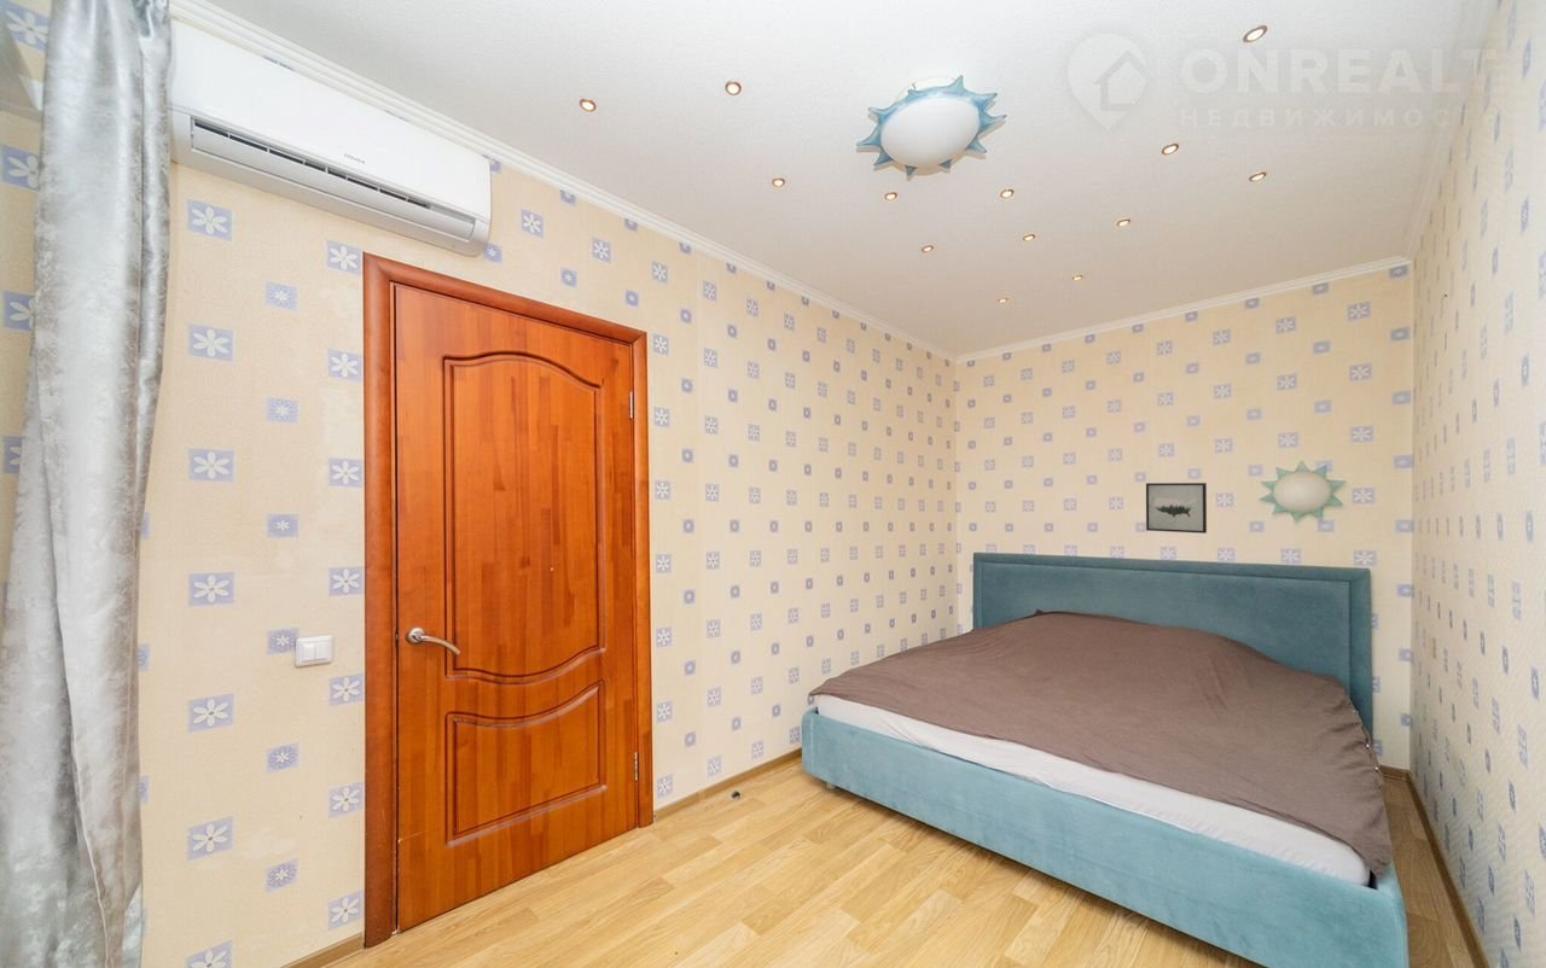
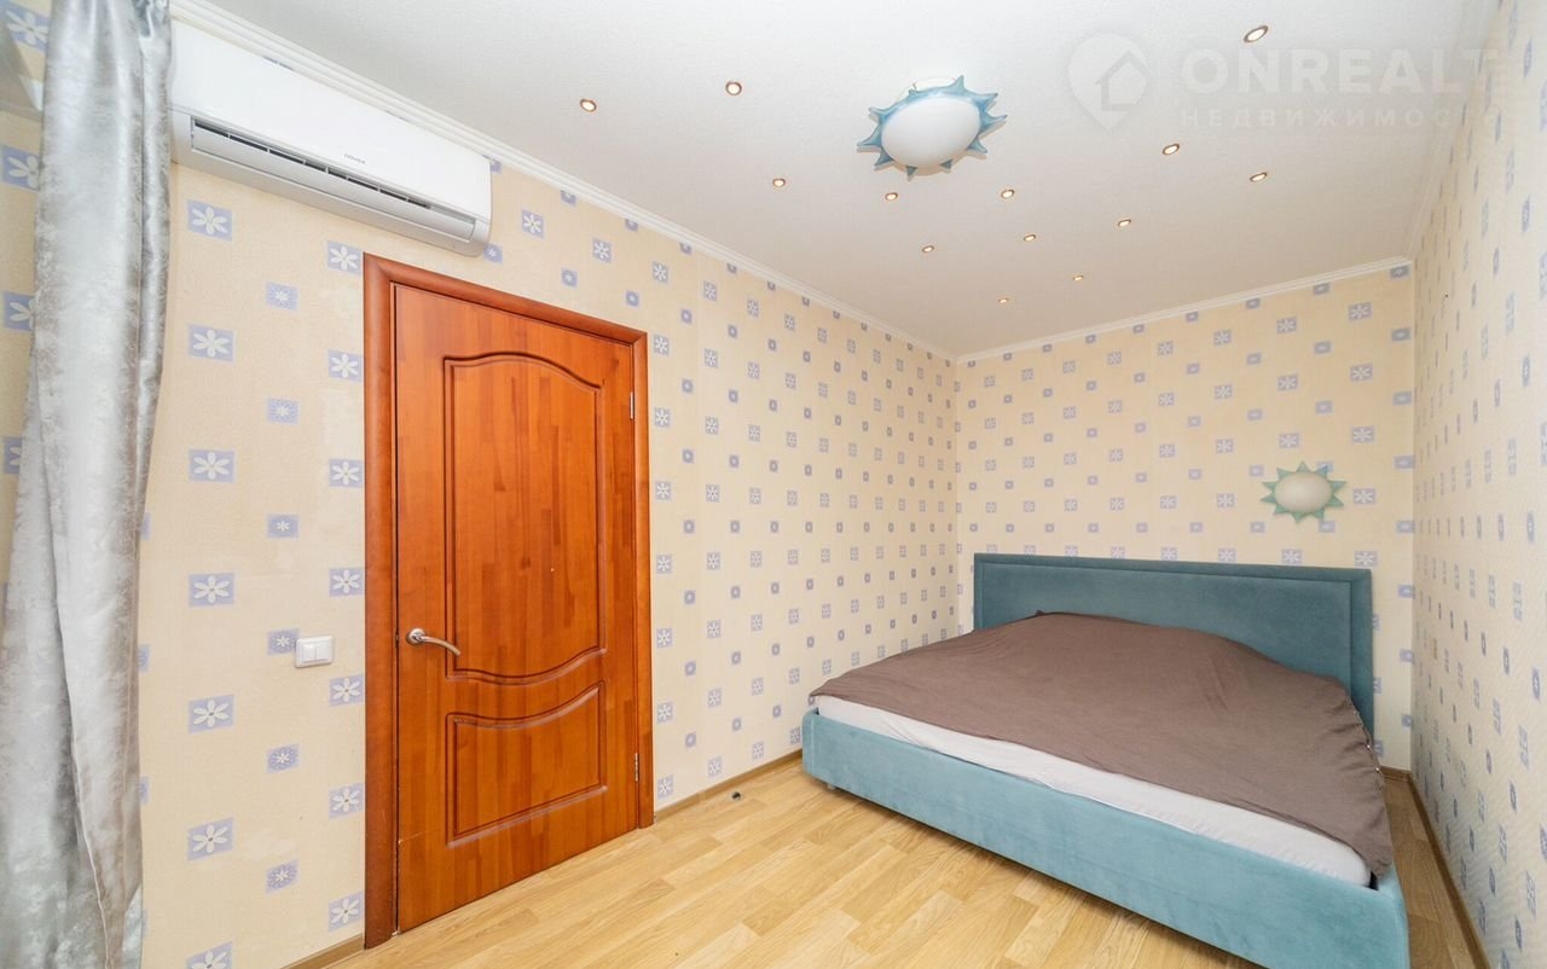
- wall art [1145,482,1208,535]
